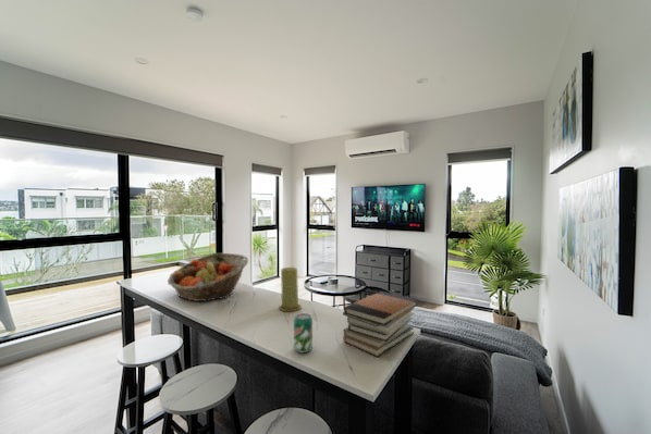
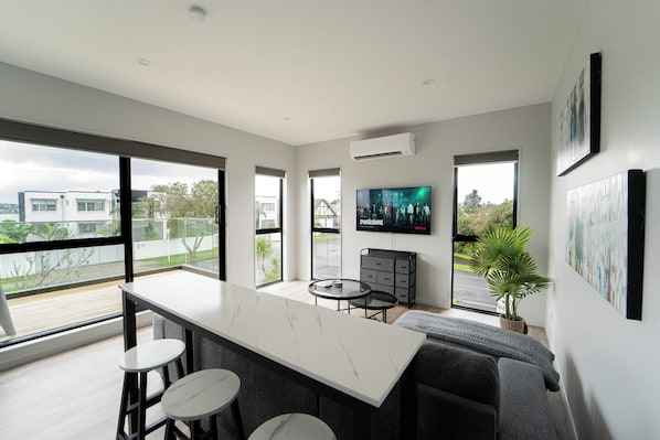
- beverage can [293,312,314,354]
- fruit basket [167,252,249,302]
- book stack [342,290,419,358]
- candle [278,266,303,312]
